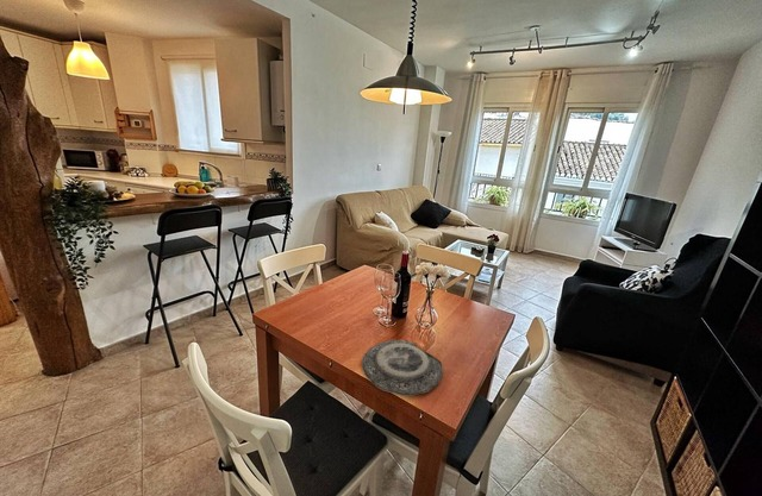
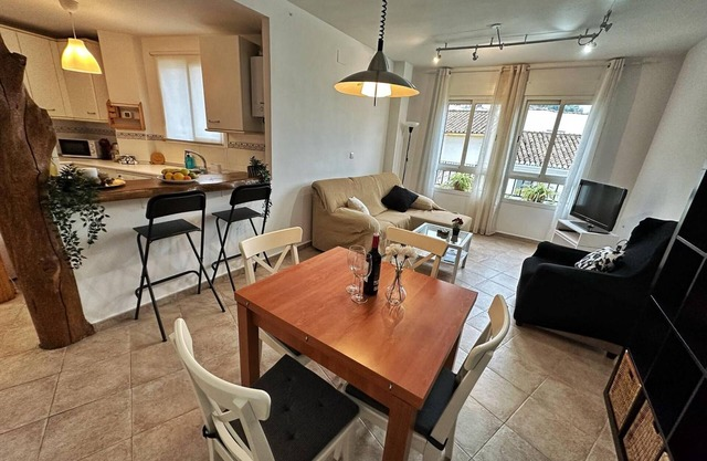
- plate [361,339,444,397]
